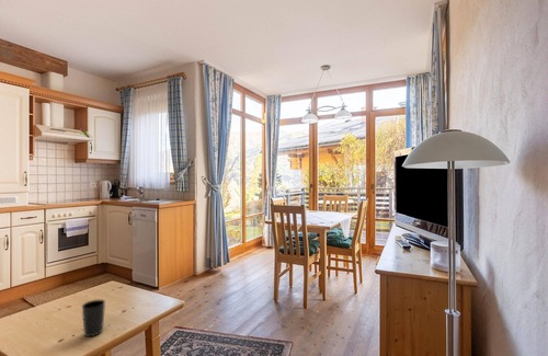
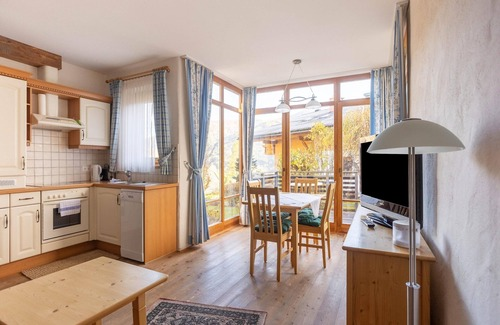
- cup [81,299,106,337]
